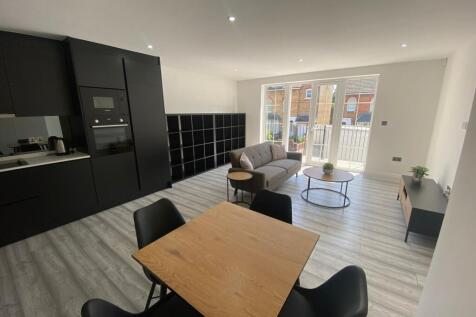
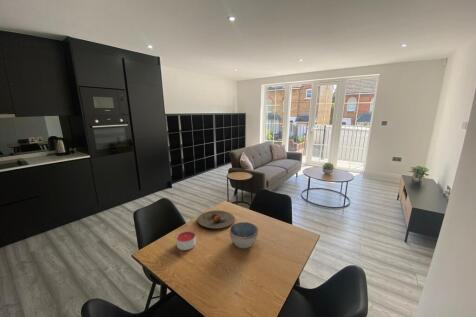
+ candle [175,230,197,251]
+ plate [197,210,236,229]
+ bowl [228,221,259,249]
